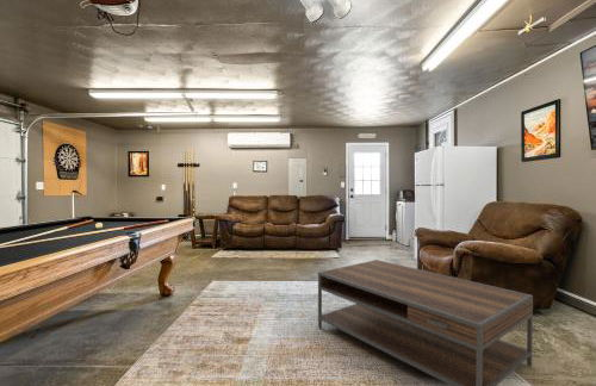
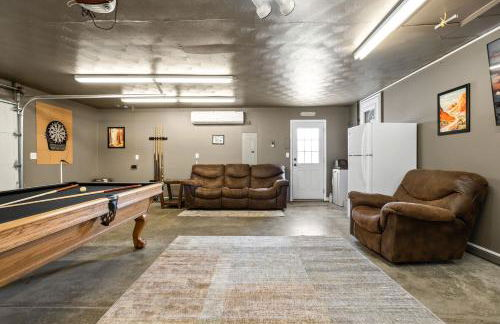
- coffee table [317,259,534,386]
